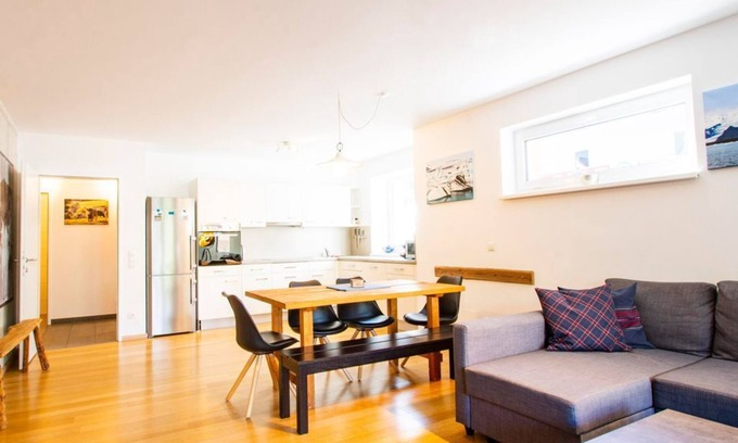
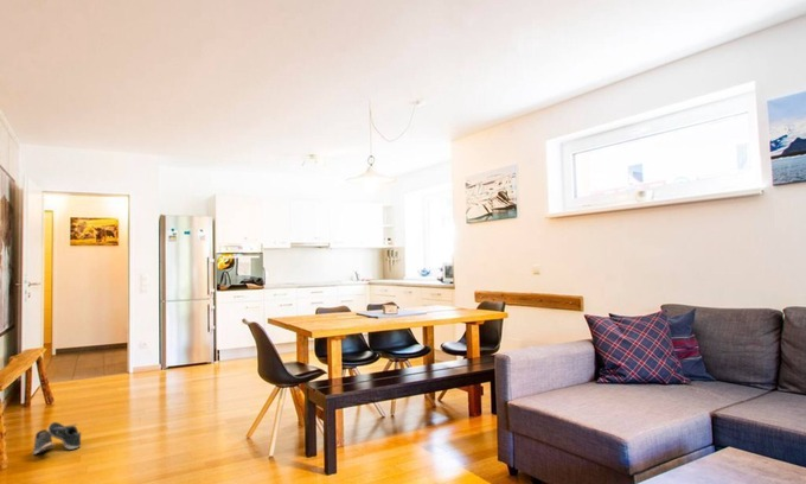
+ shoe [32,421,82,456]
